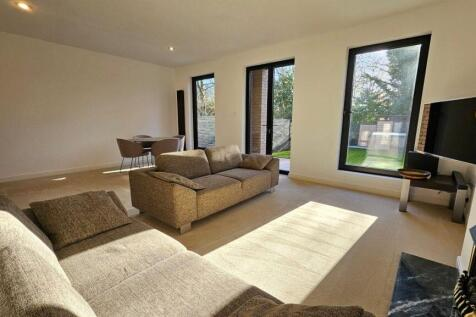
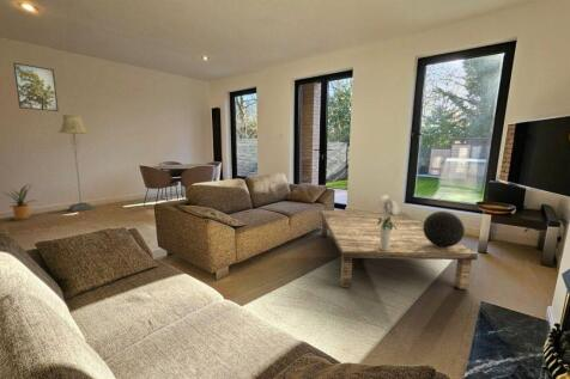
+ bouquet [376,194,402,250]
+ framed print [12,61,59,112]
+ floor lamp [56,114,95,213]
+ coffee table [320,209,479,291]
+ house plant [2,183,37,221]
+ decorative sphere [423,210,466,247]
